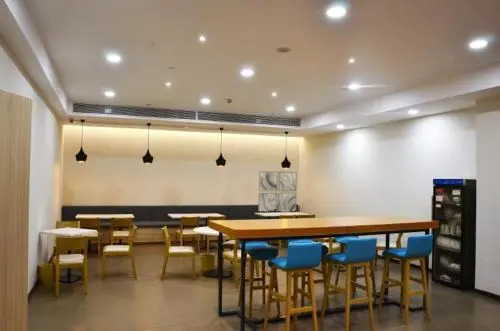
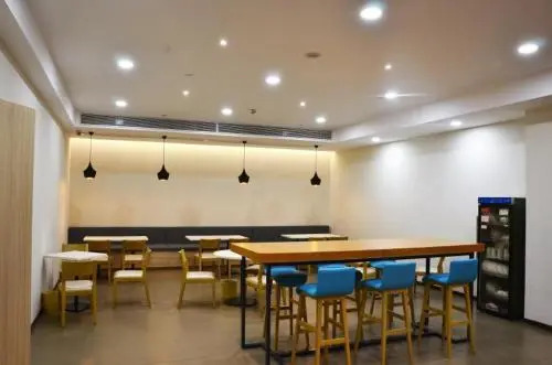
- wall art [257,170,298,213]
